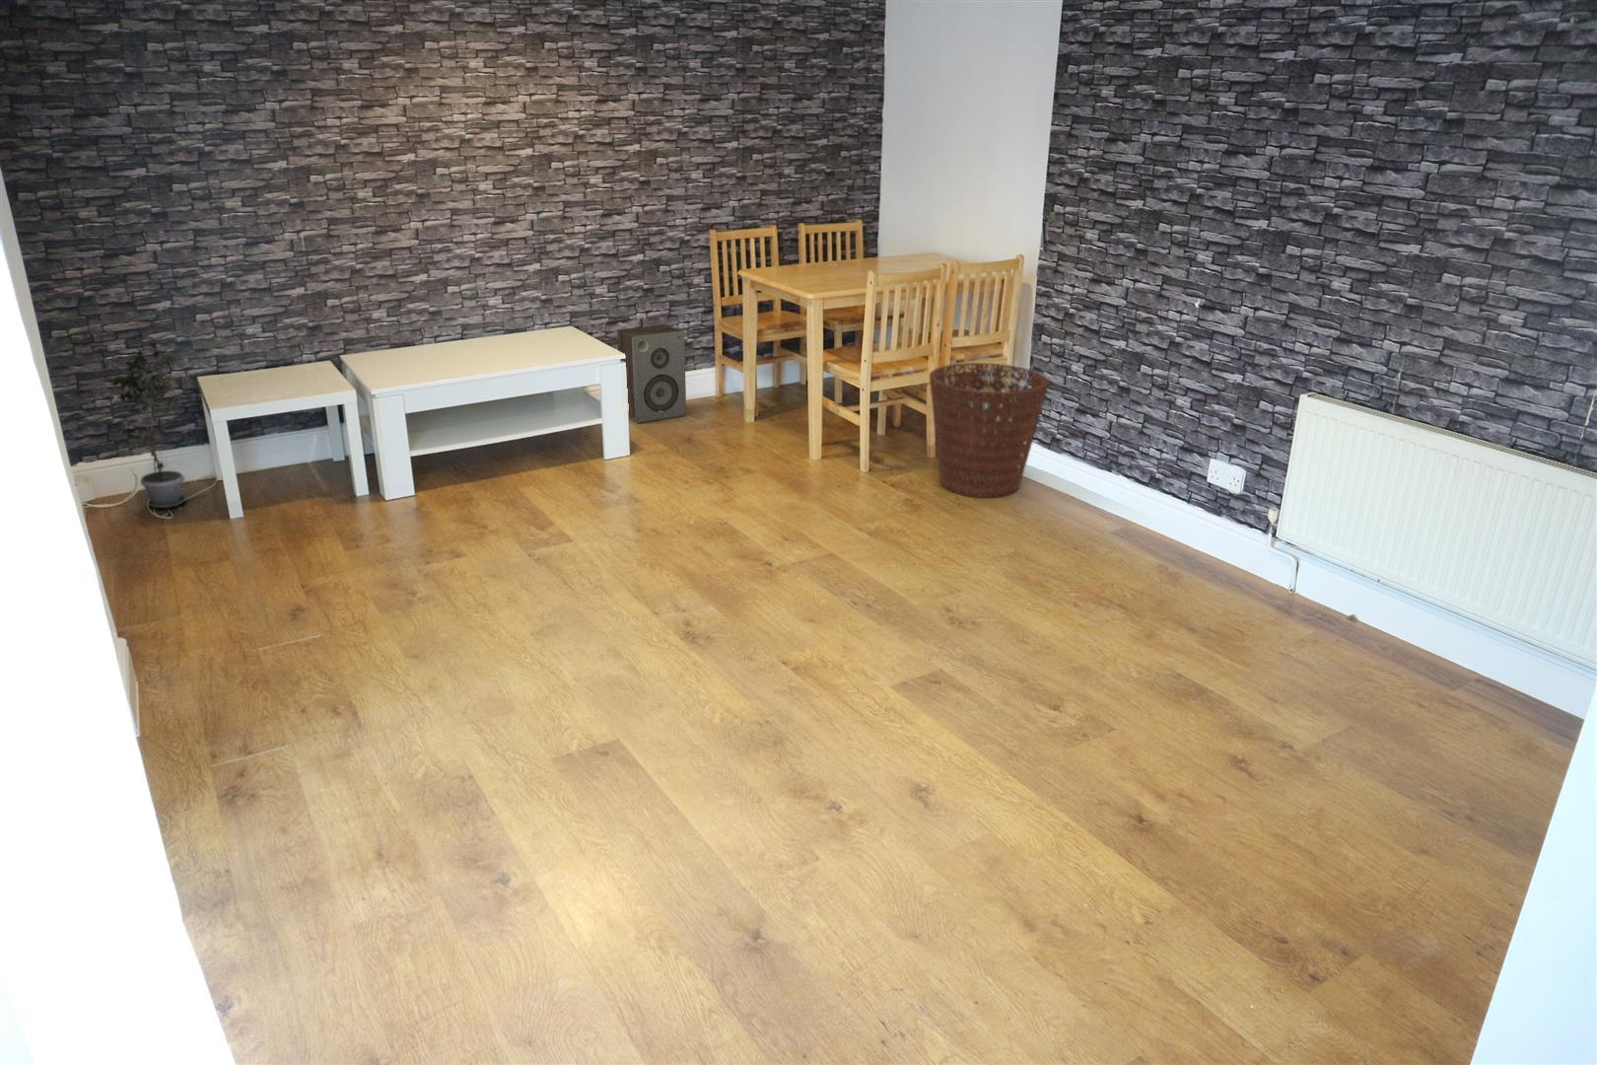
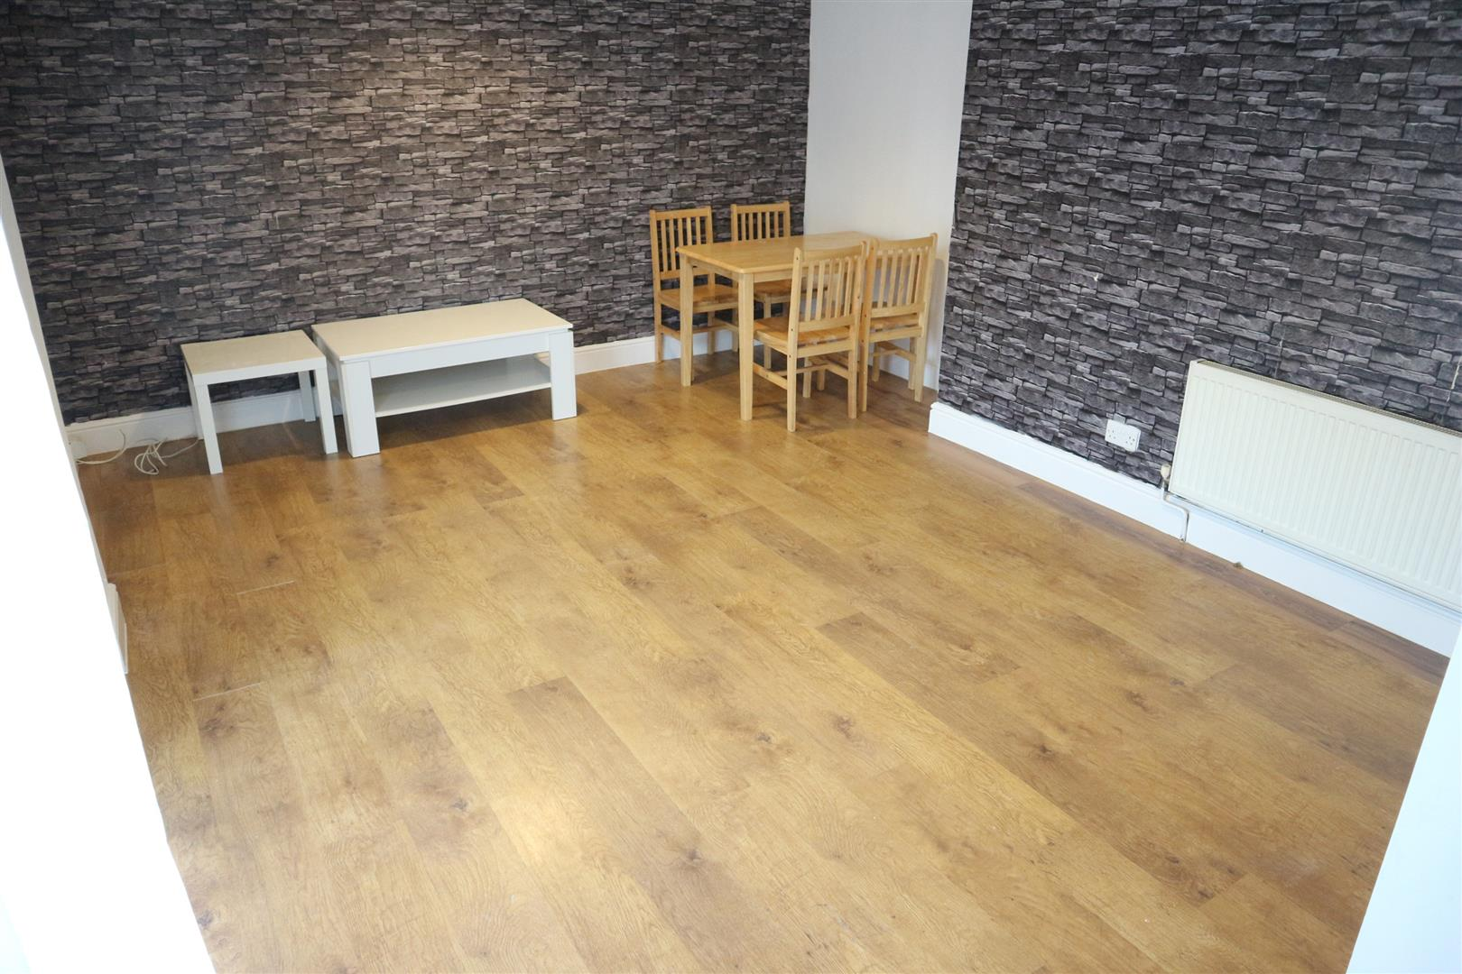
- speaker [617,323,687,424]
- basket [929,361,1050,499]
- potted plant [101,341,188,509]
